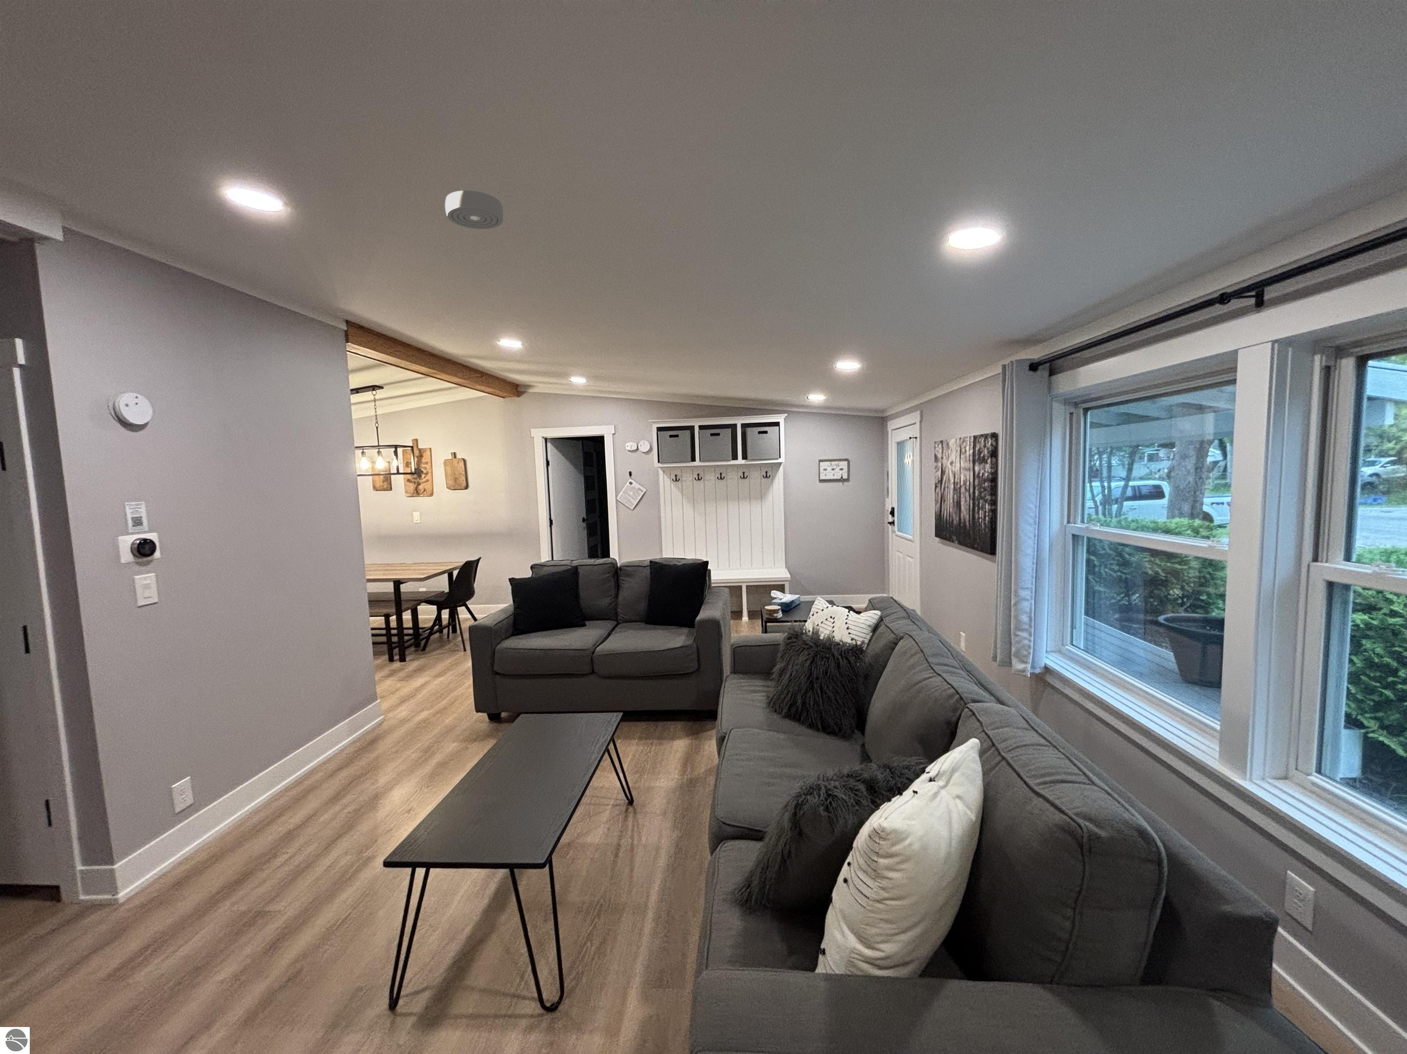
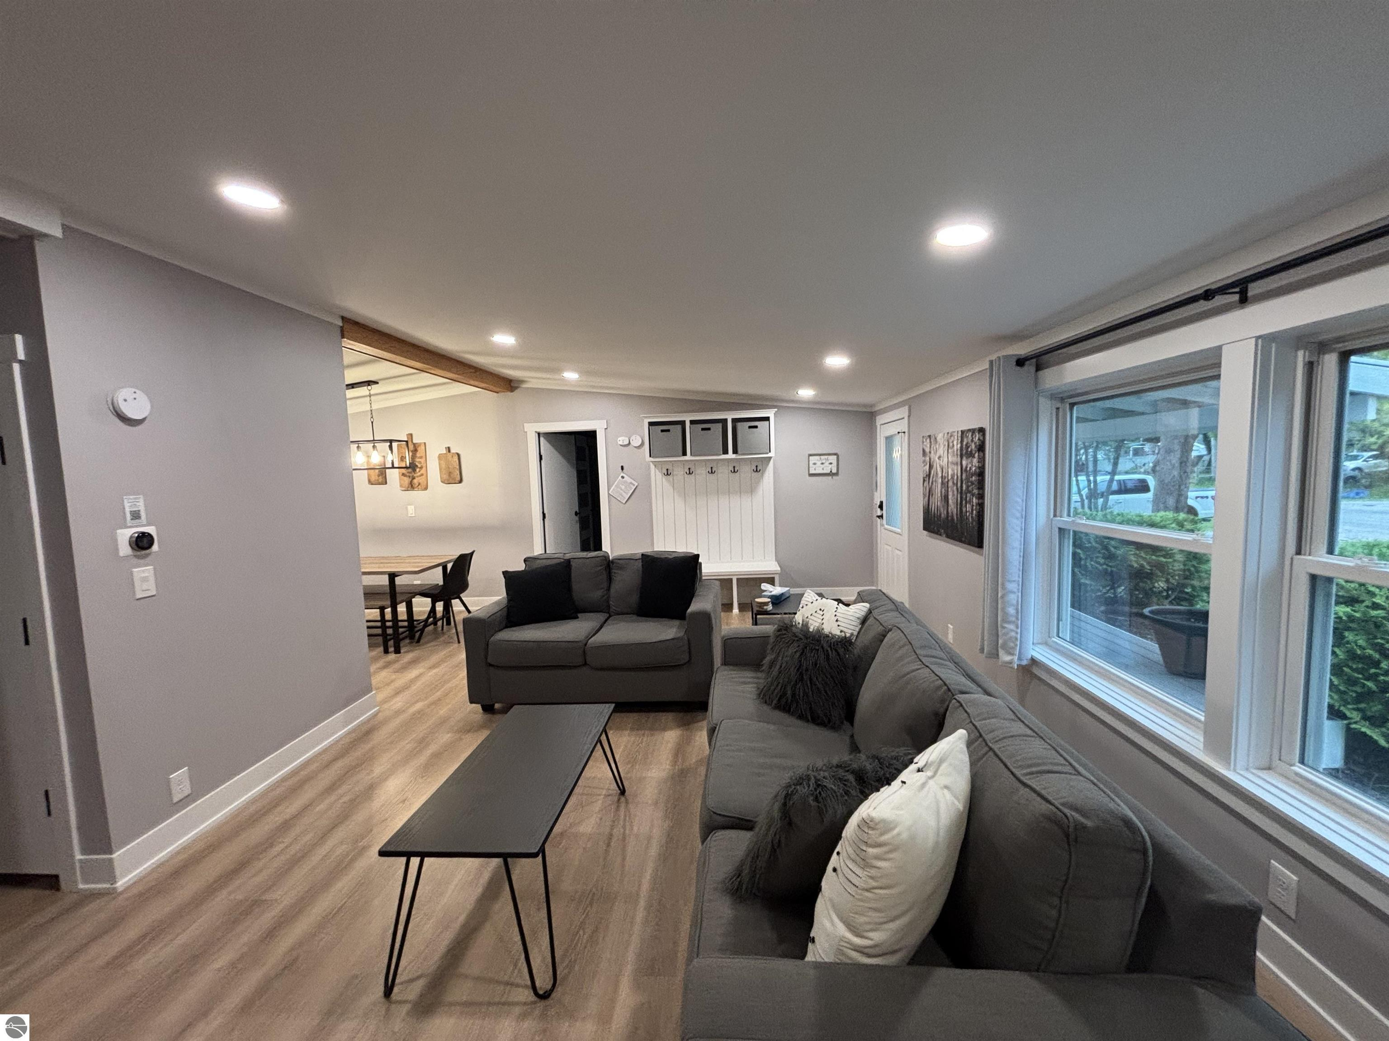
- smoke detector [444,189,504,229]
